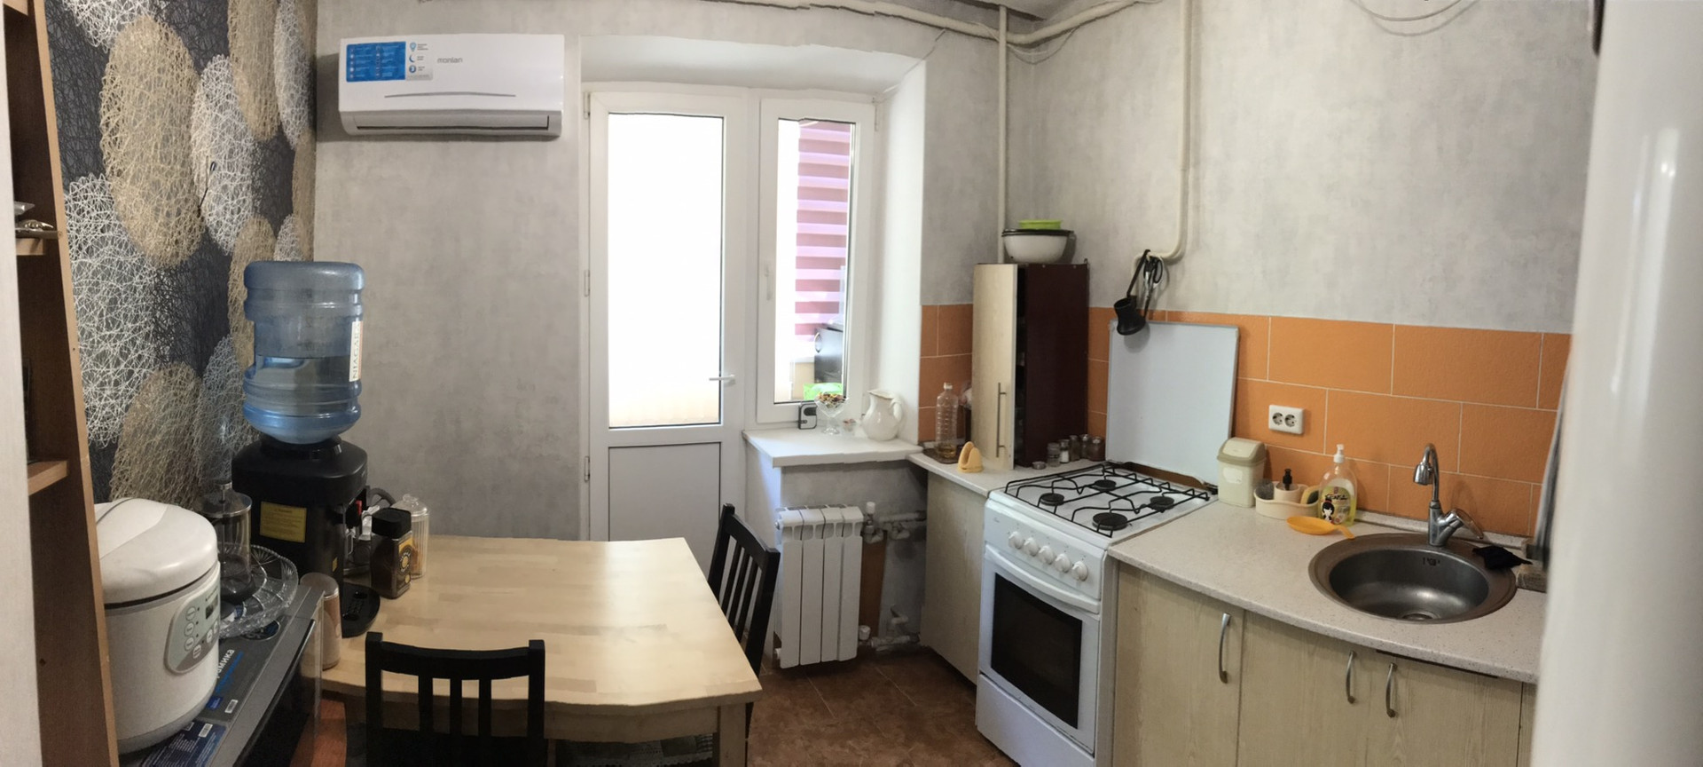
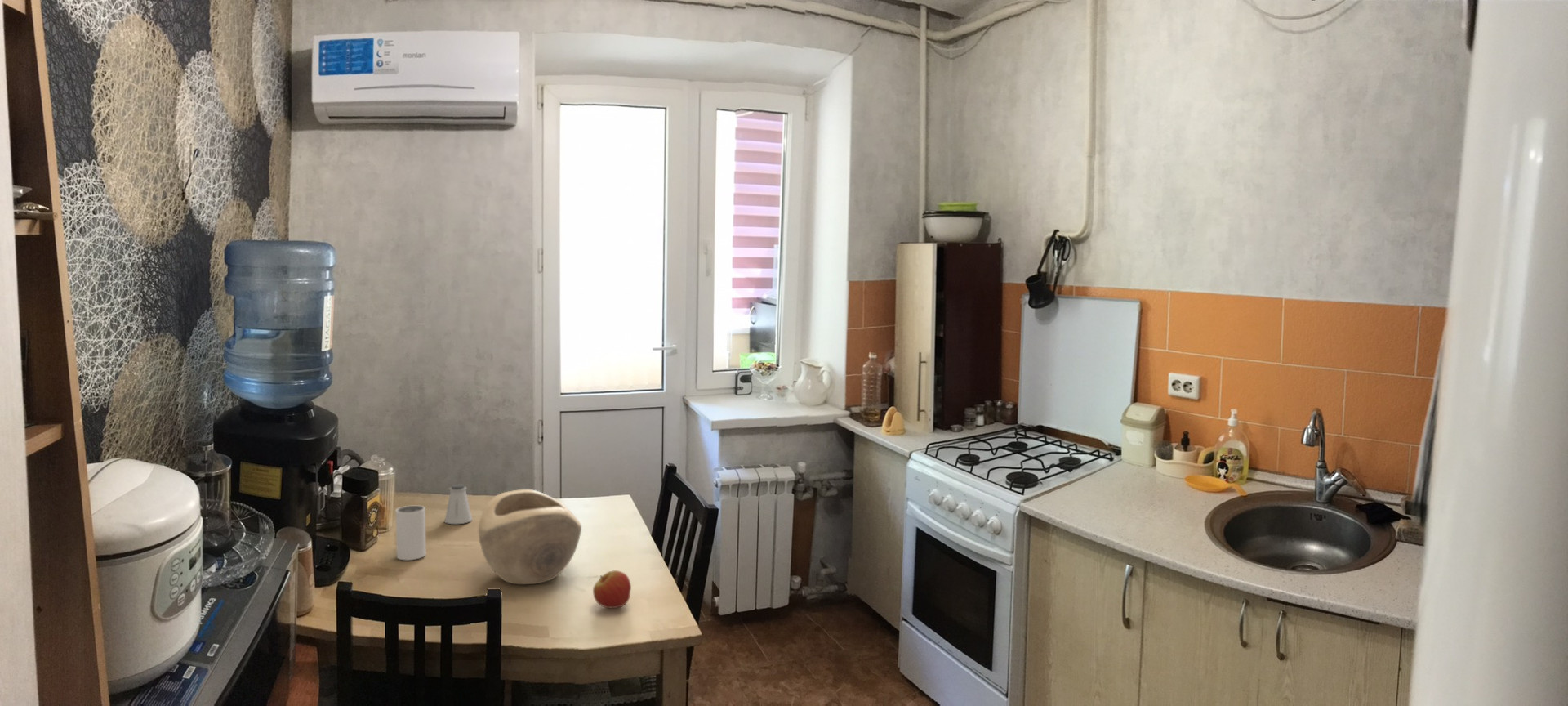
+ mug [395,505,427,561]
+ apple [592,570,632,609]
+ decorative bowl [478,489,582,585]
+ saltshaker [444,484,473,525]
